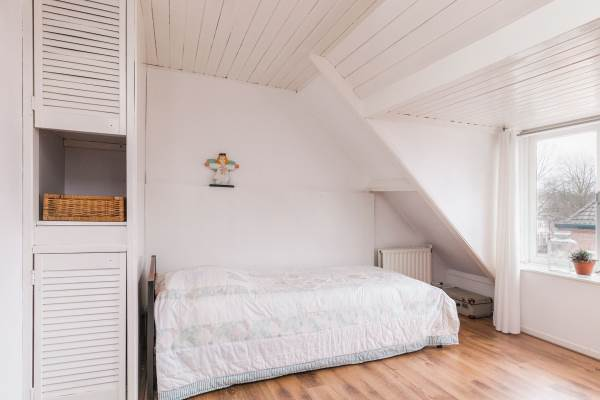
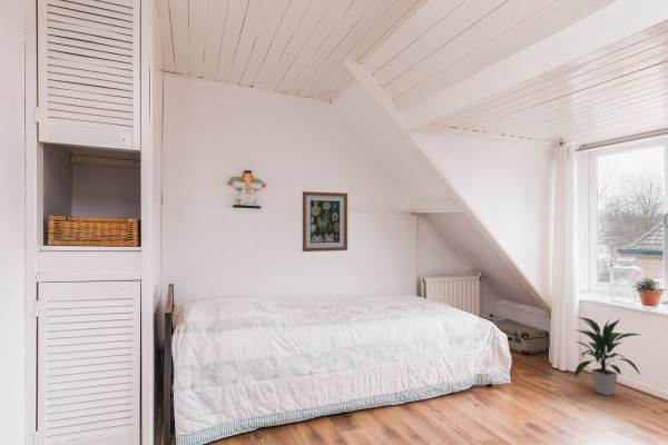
+ indoor plant [573,316,642,396]
+ wall art [302,190,348,253]
